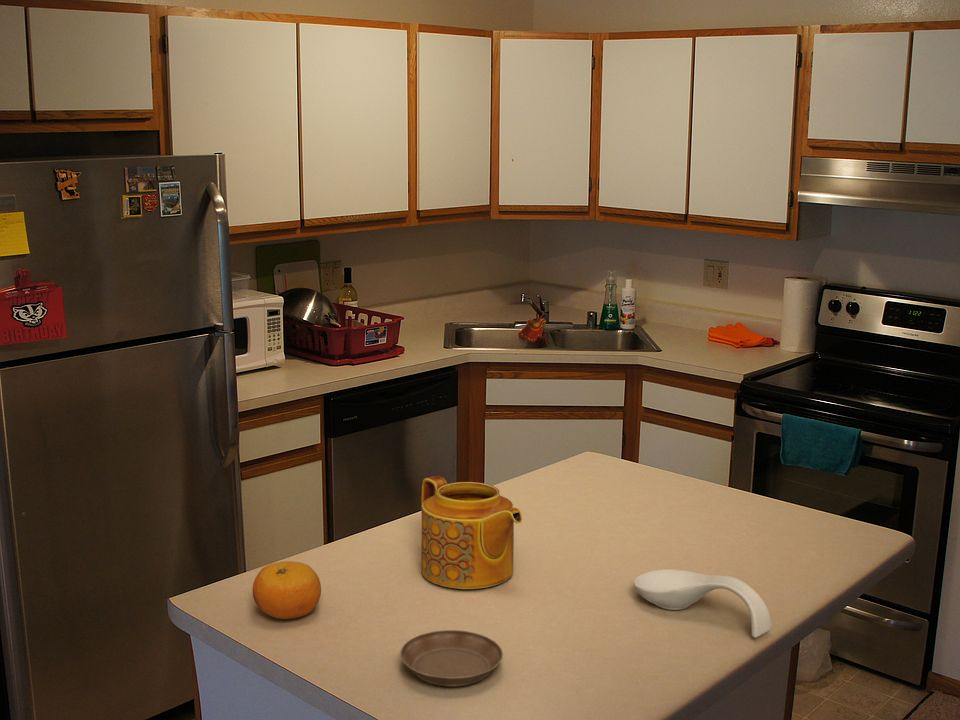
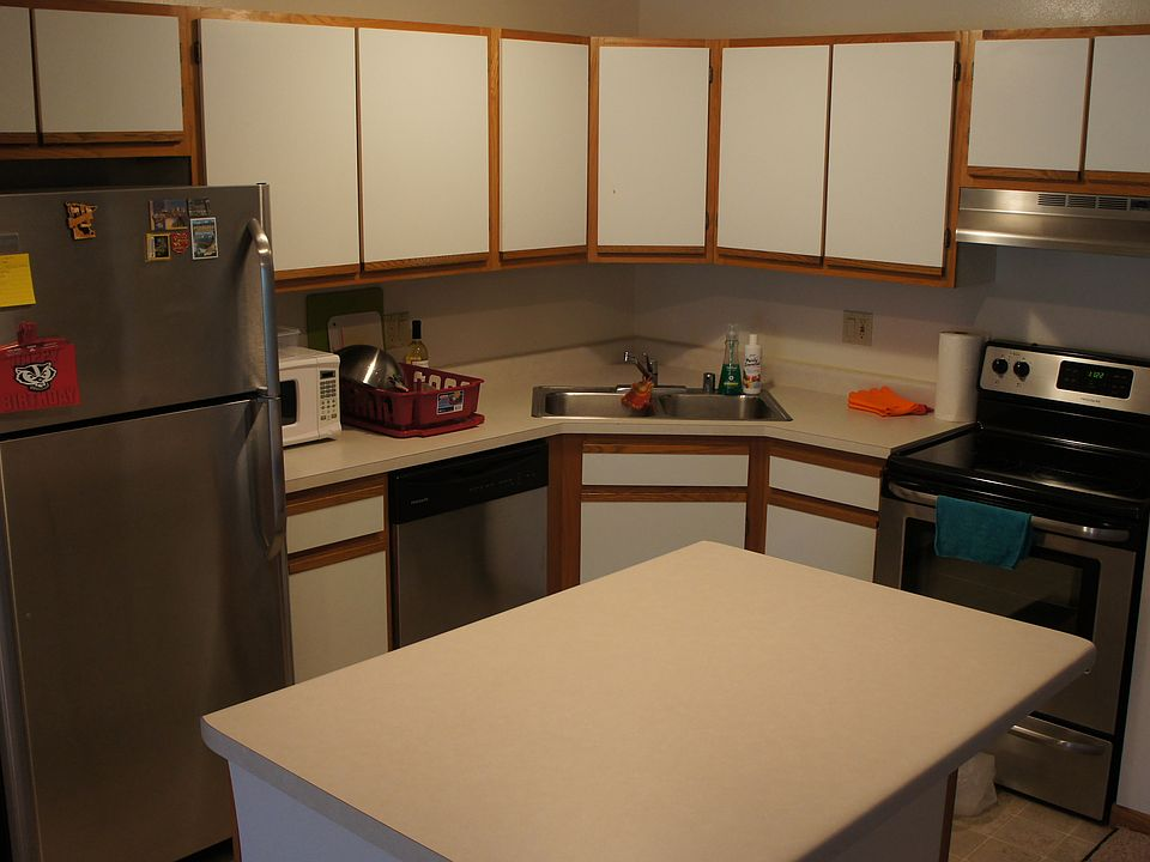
- saucer [399,629,504,688]
- fruit [251,560,322,620]
- teapot [420,475,523,590]
- spoon rest [632,568,772,638]
